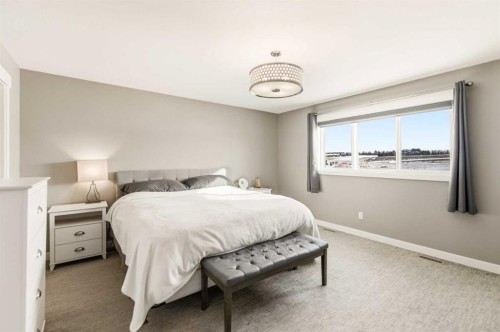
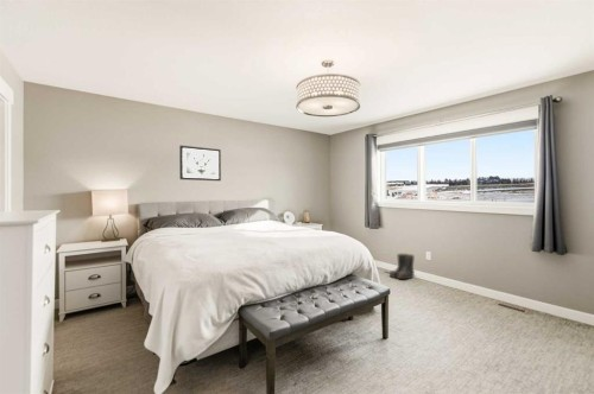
+ wall art [178,145,222,182]
+ boots [387,253,416,280]
